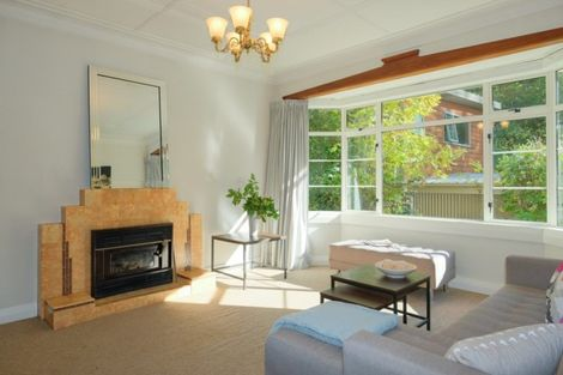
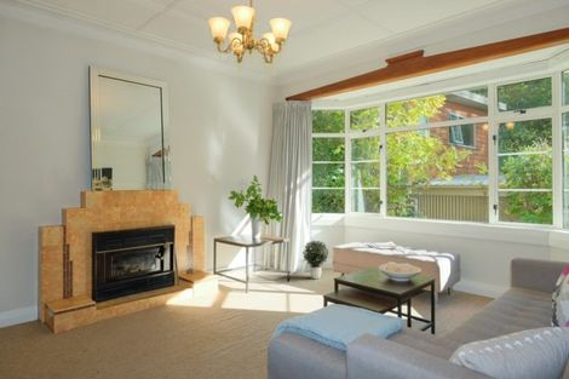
+ potted plant [301,240,331,280]
